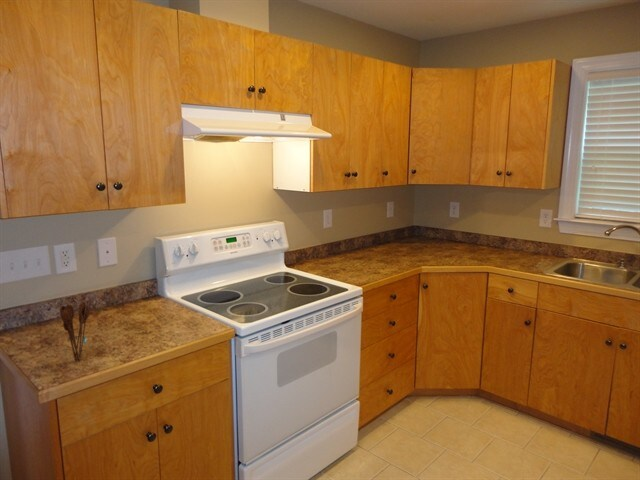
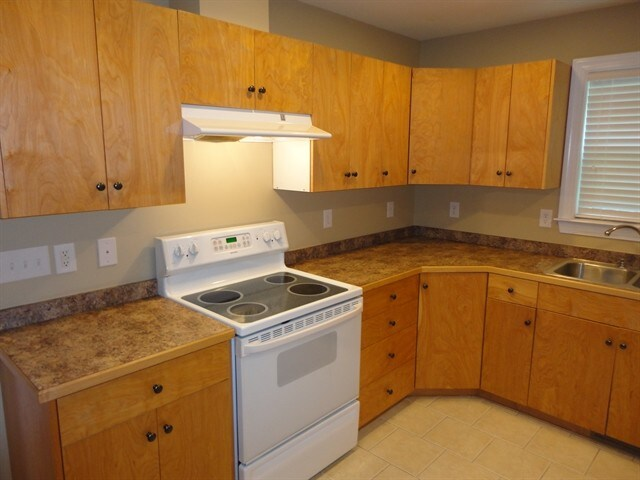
- utensil holder [59,300,91,362]
